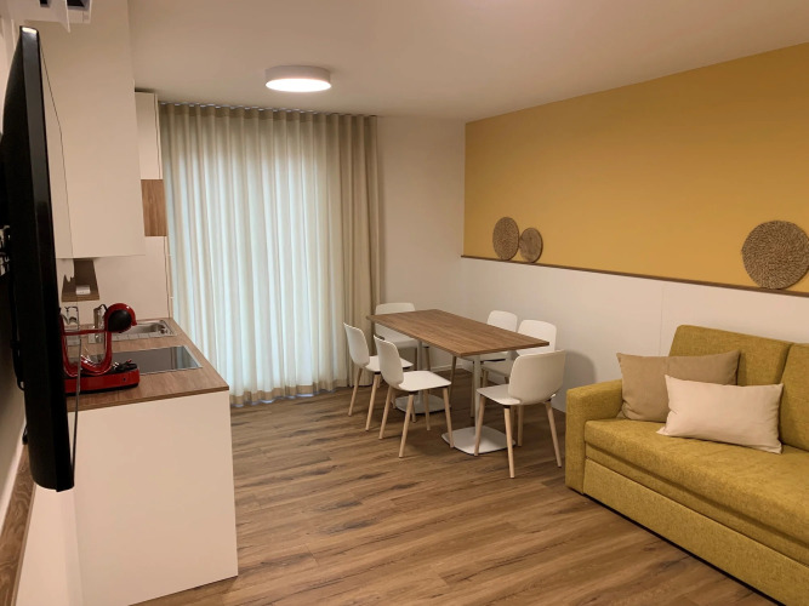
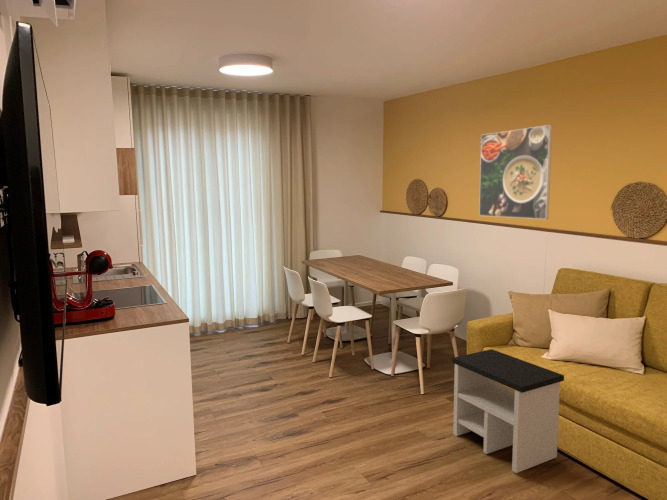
+ side table [451,348,565,474]
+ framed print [478,124,553,220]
